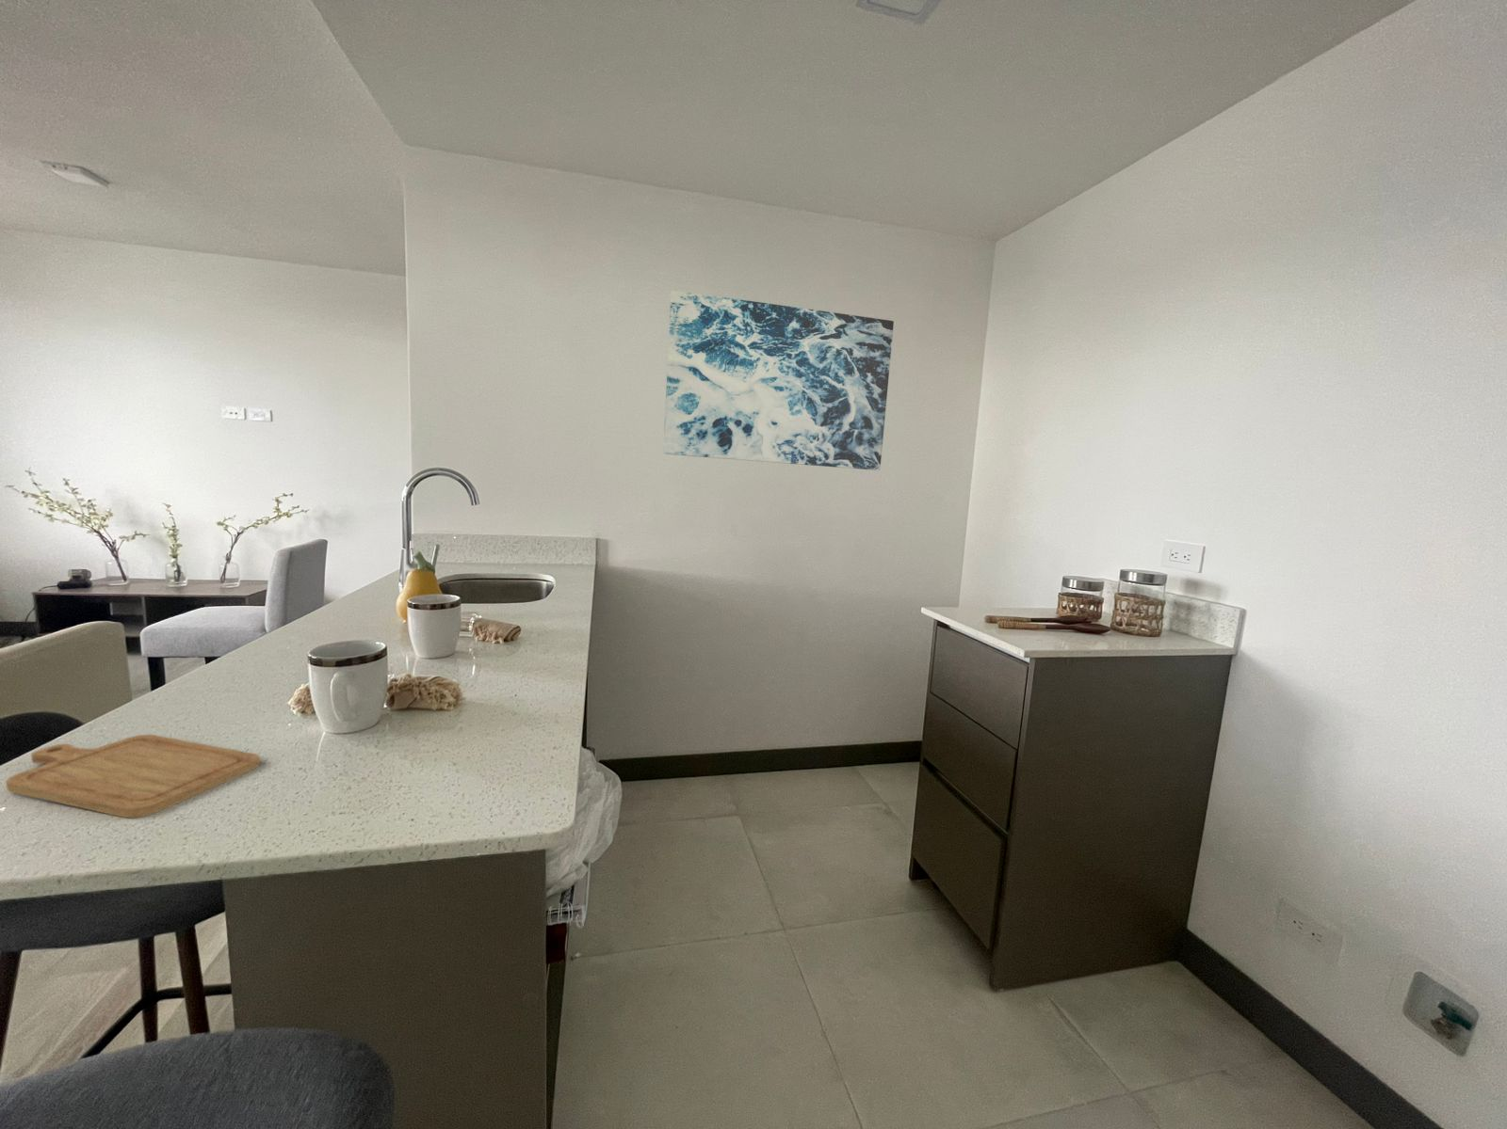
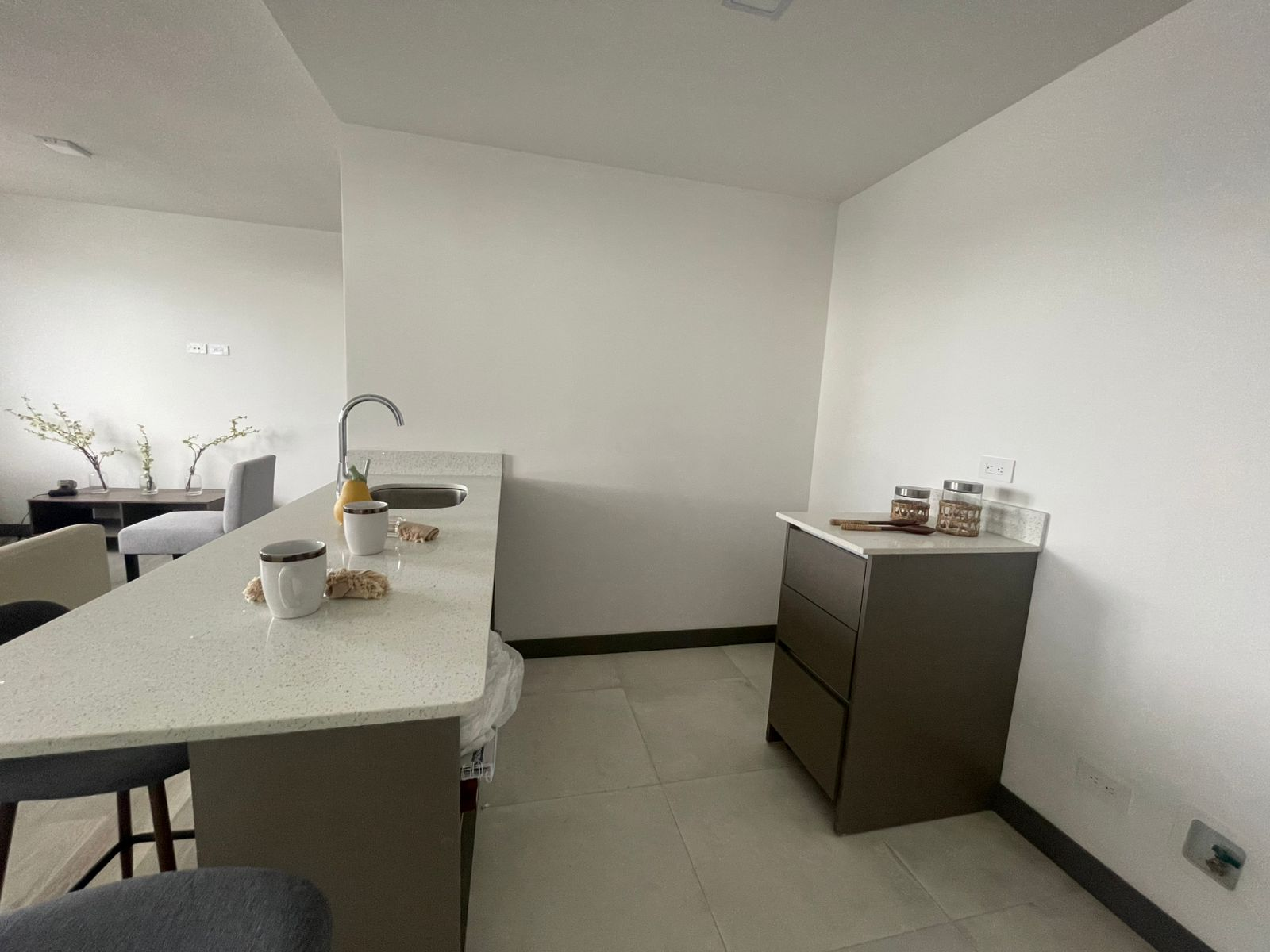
- chopping board [6,734,261,819]
- wall art [663,289,895,471]
